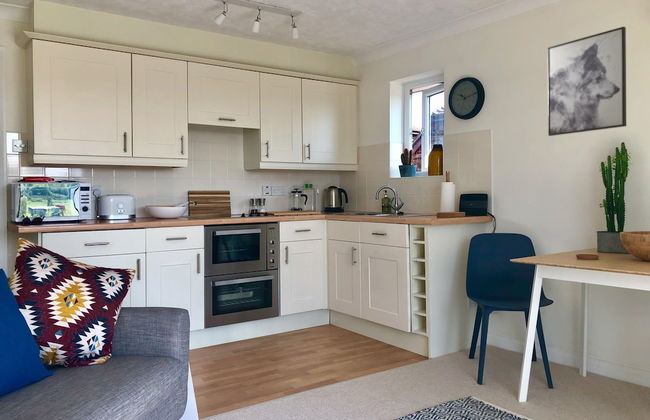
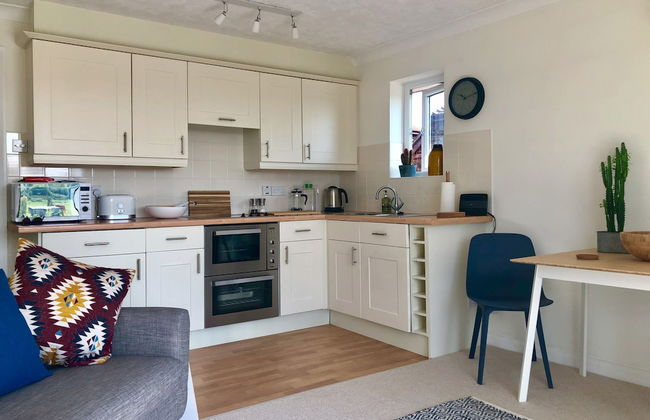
- wall art [547,26,627,137]
